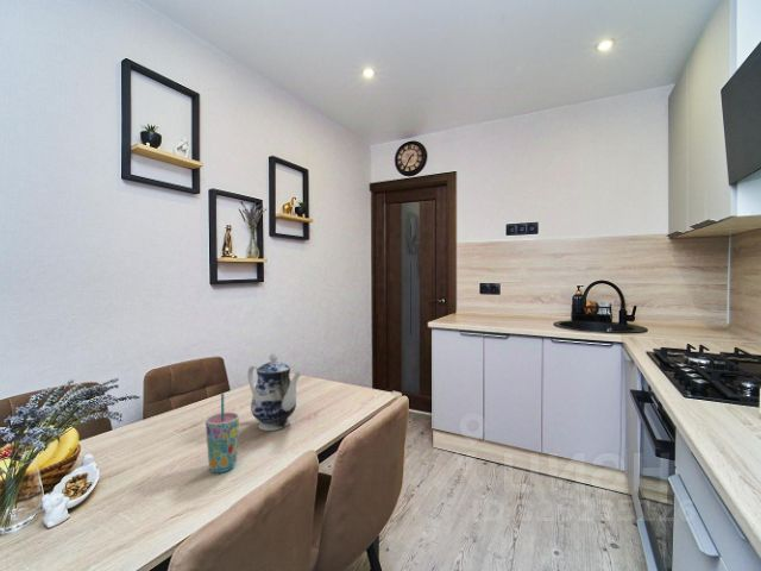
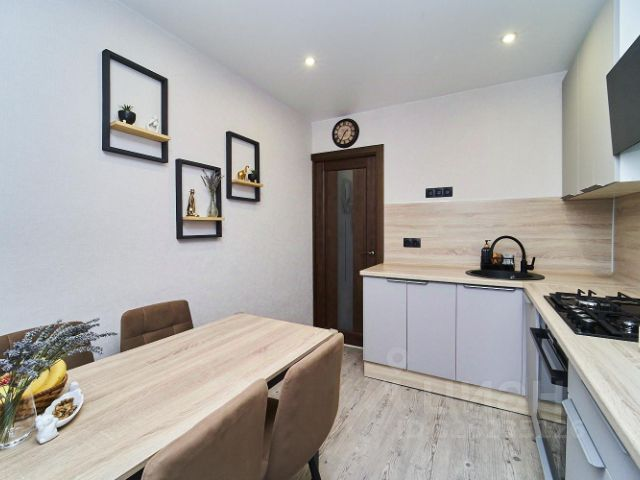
- cup [205,393,240,473]
- teapot [246,352,303,432]
